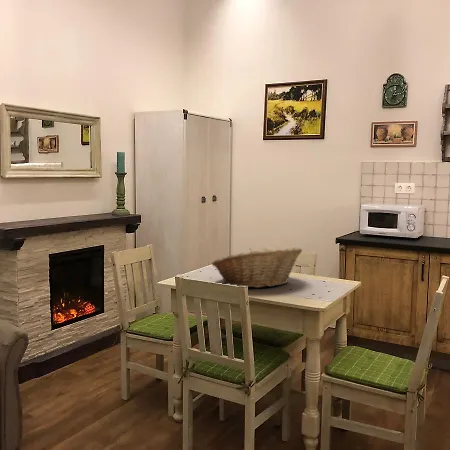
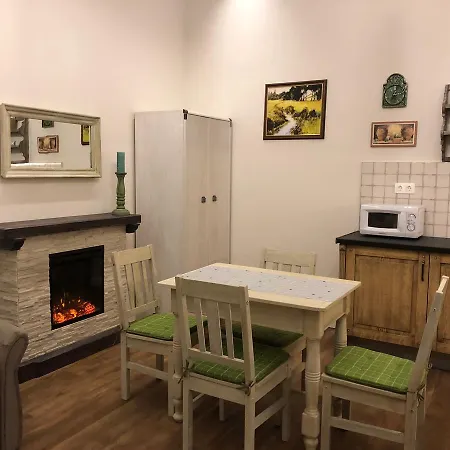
- fruit basket [211,246,303,289]
